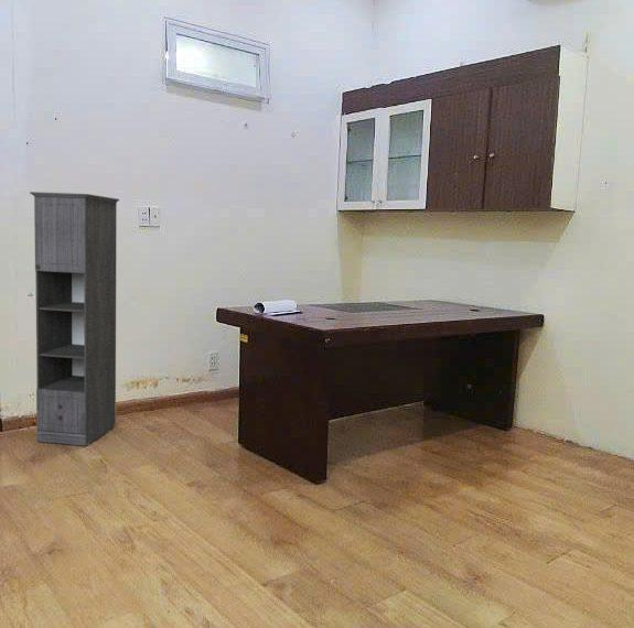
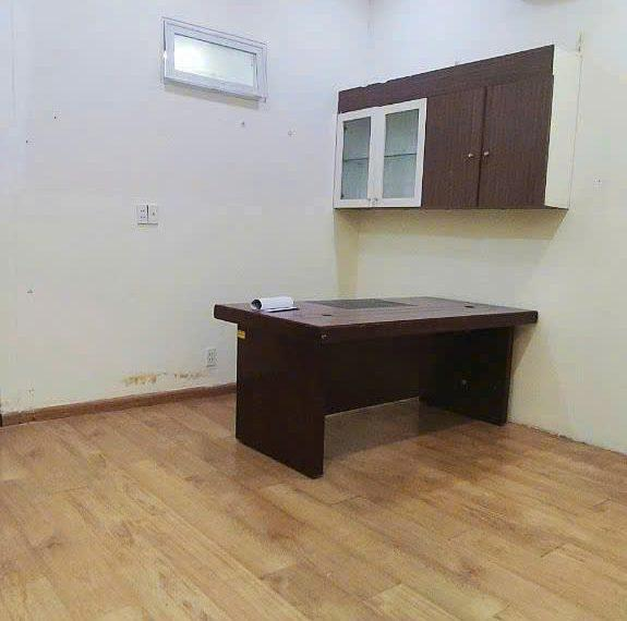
- storage cabinet [29,191,120,447]
